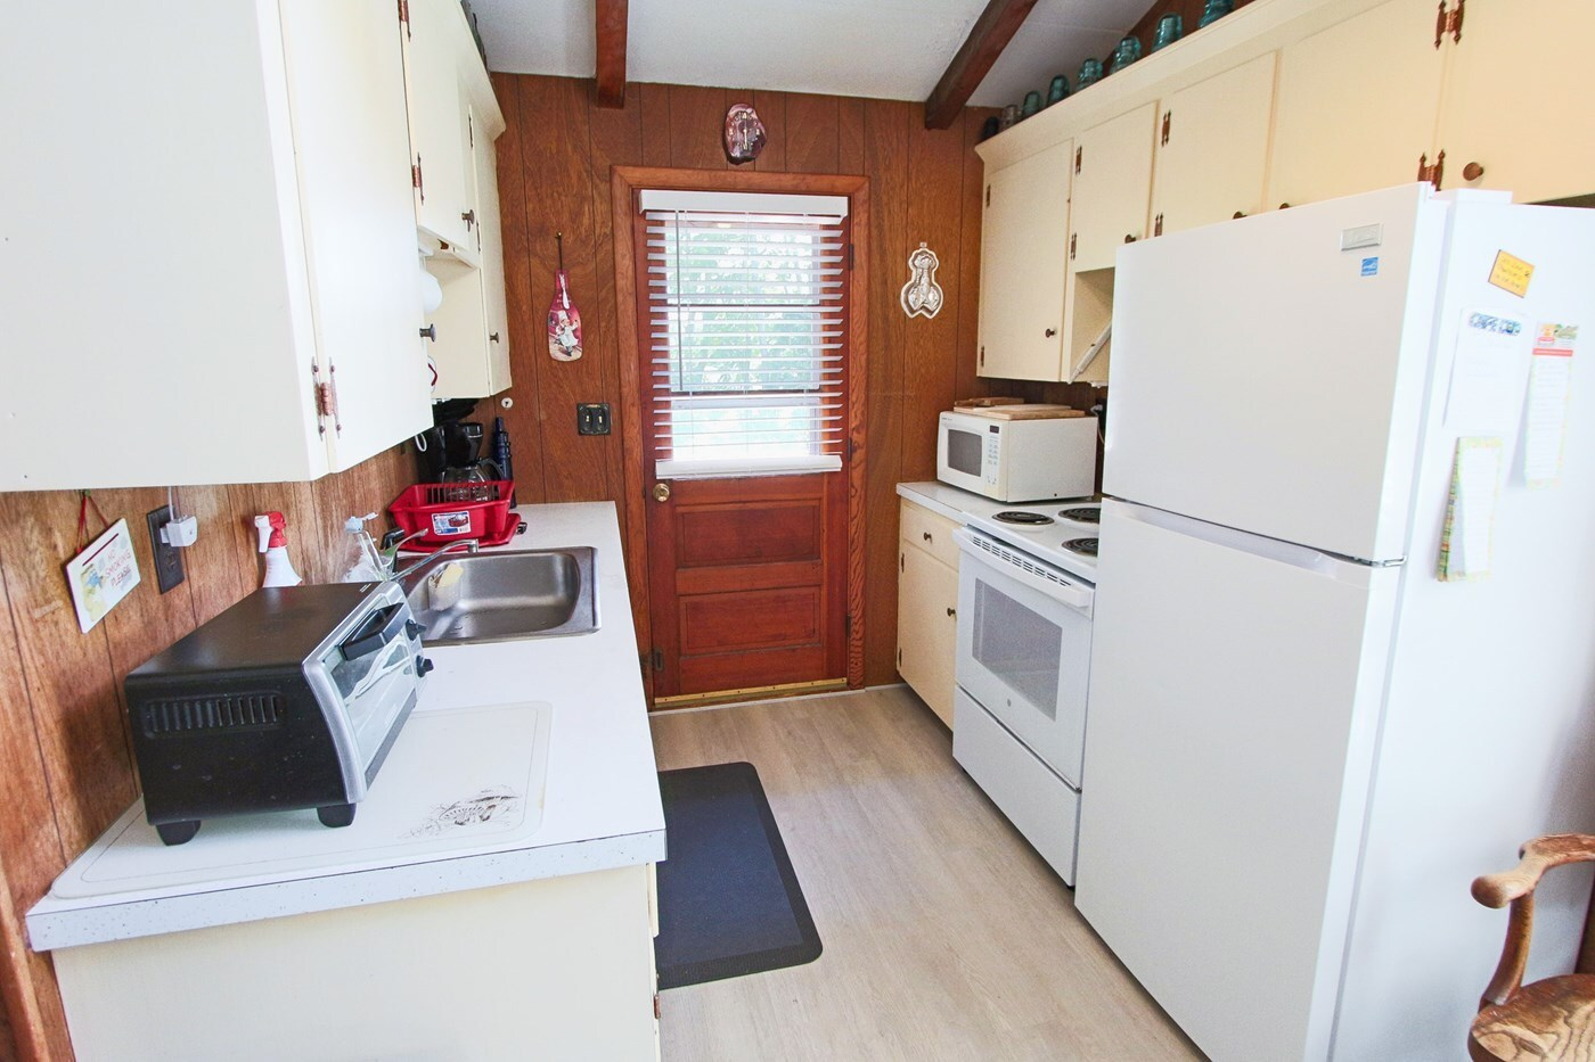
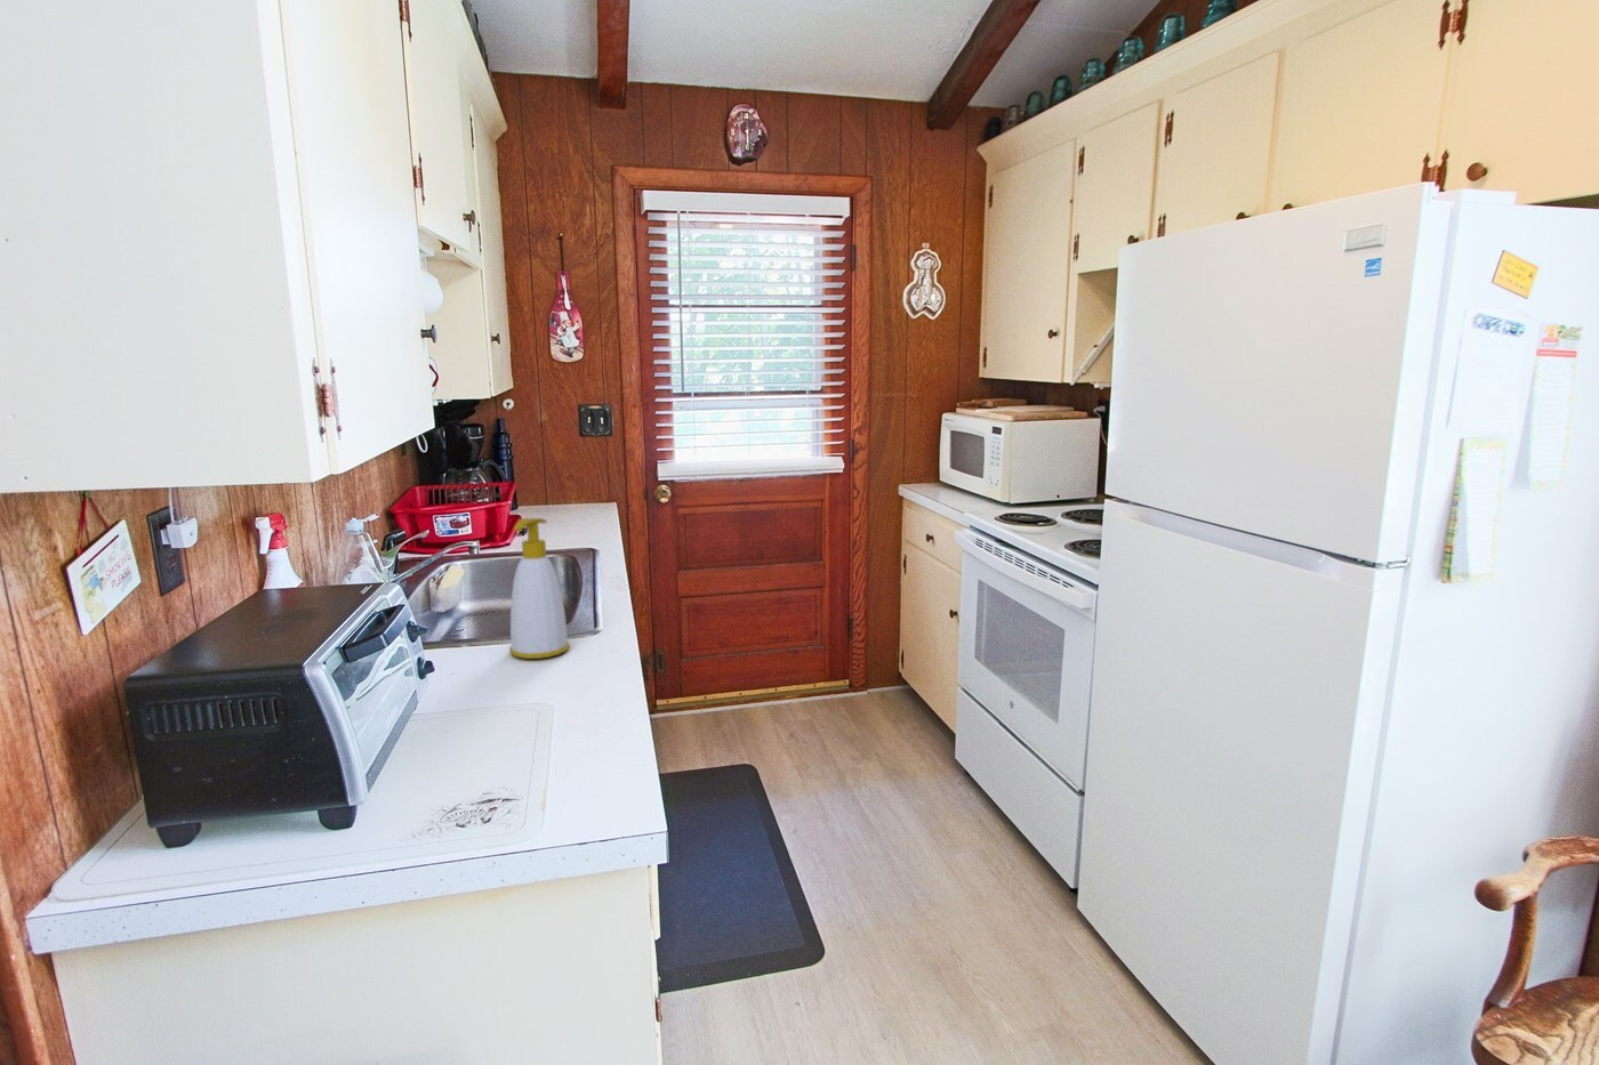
+ soap bottle [509,517,571,660]
